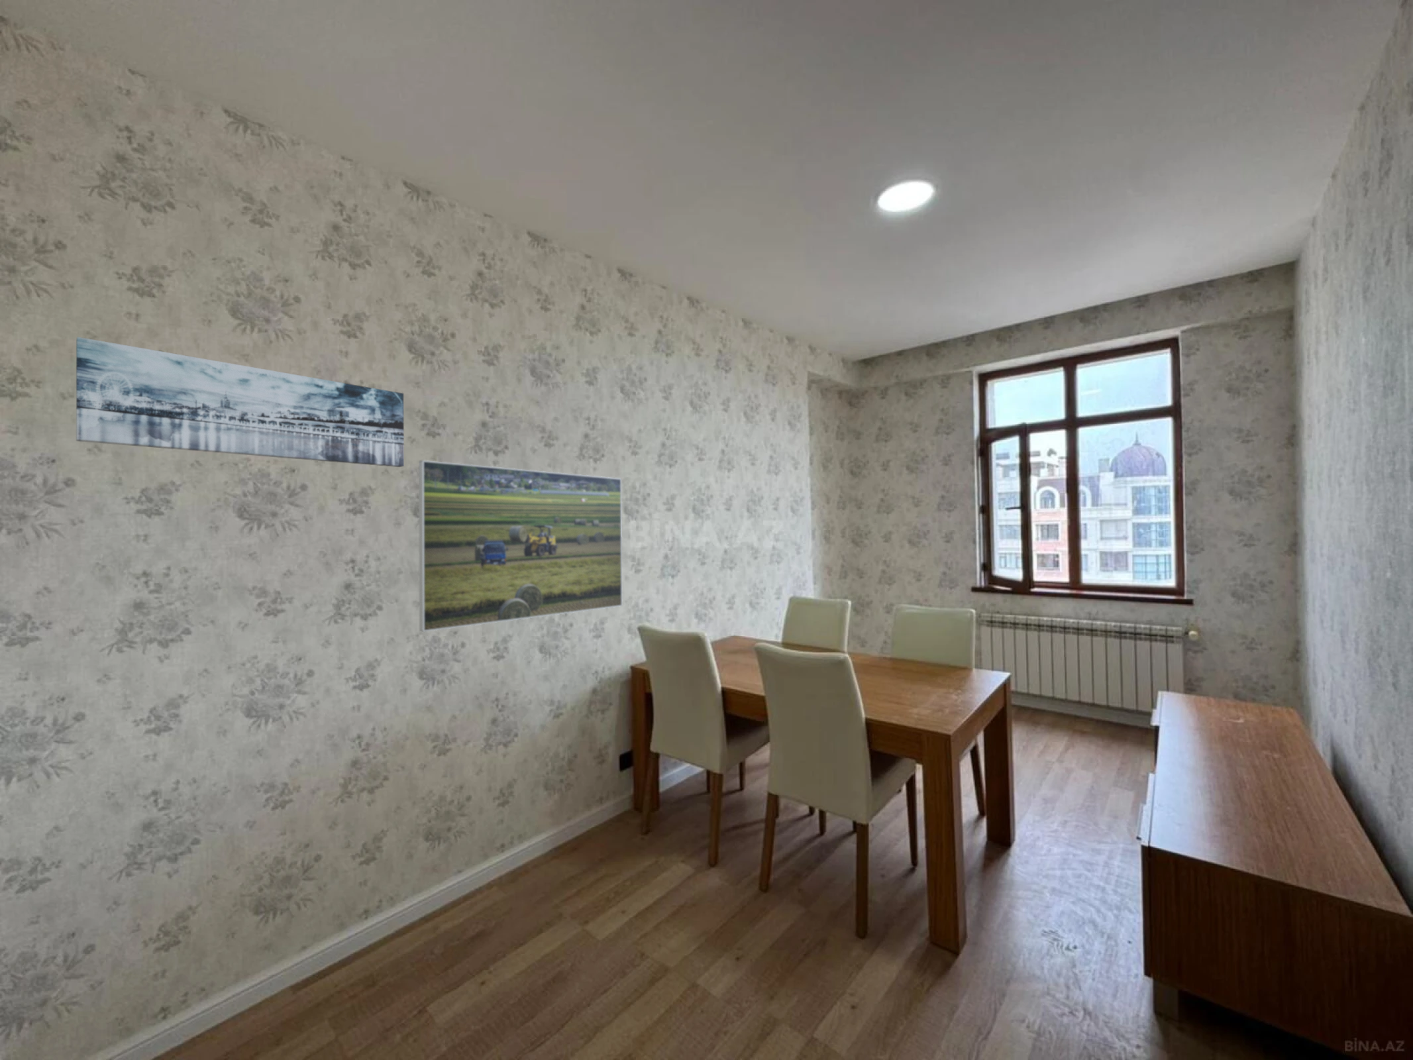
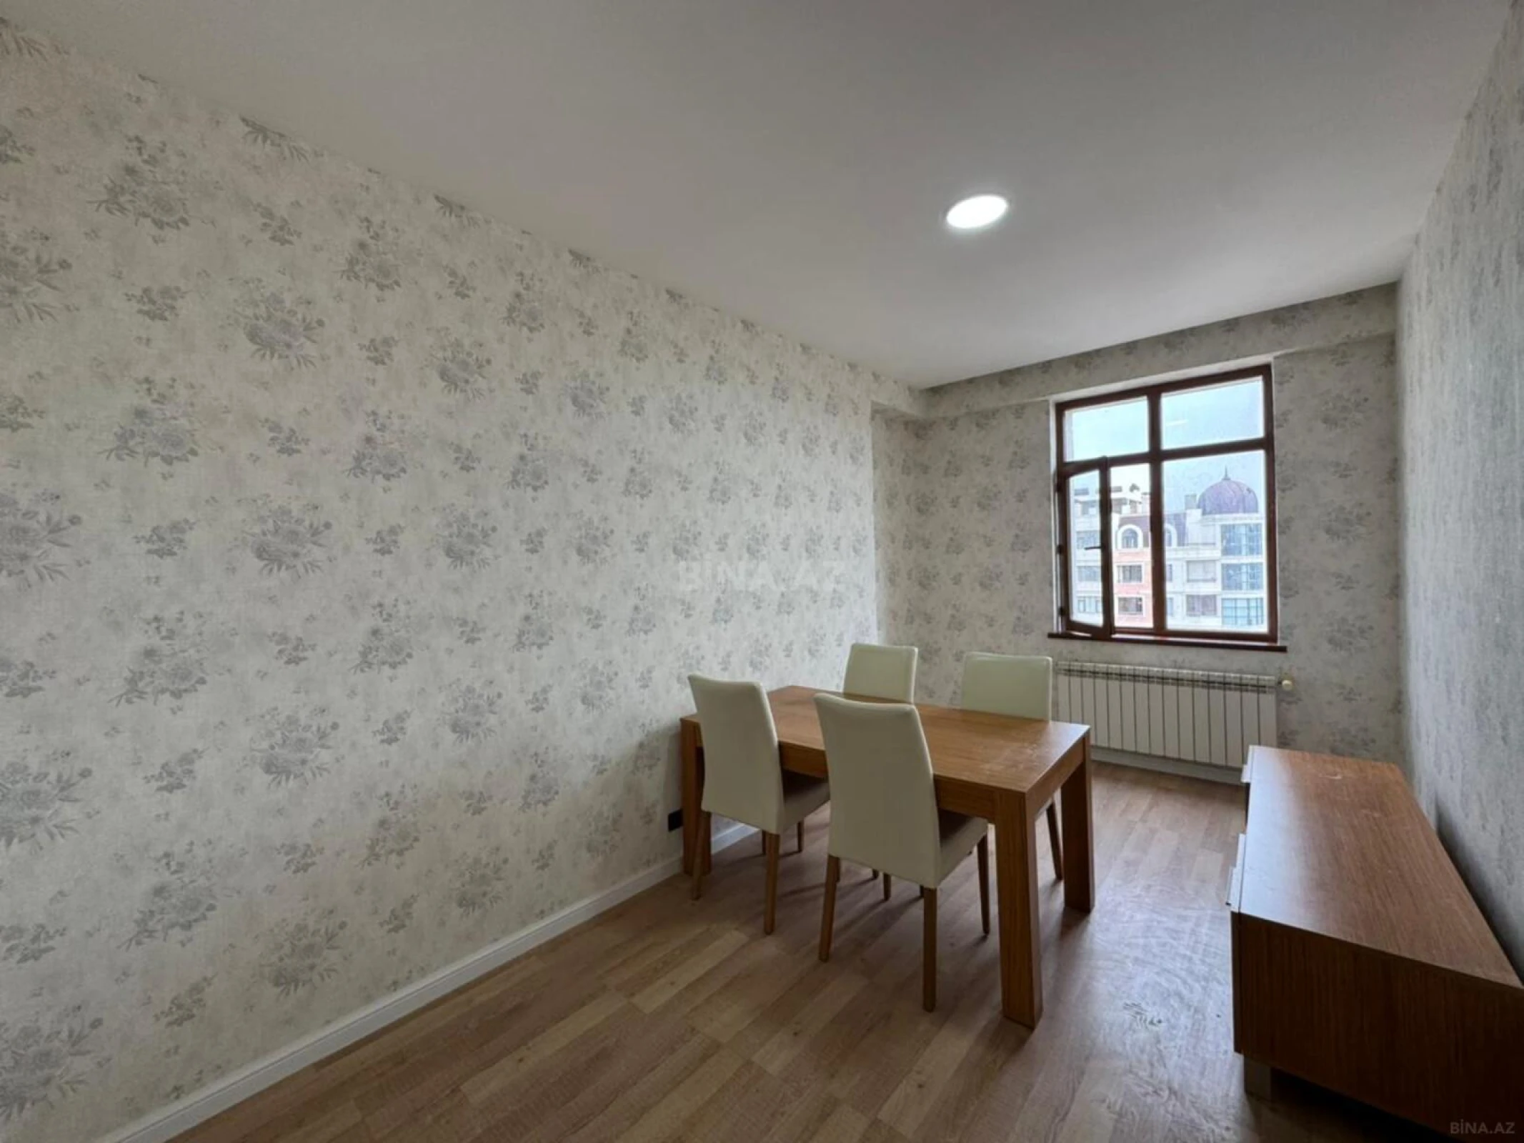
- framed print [418,460,622,632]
- wall art [76,336,405,468]
